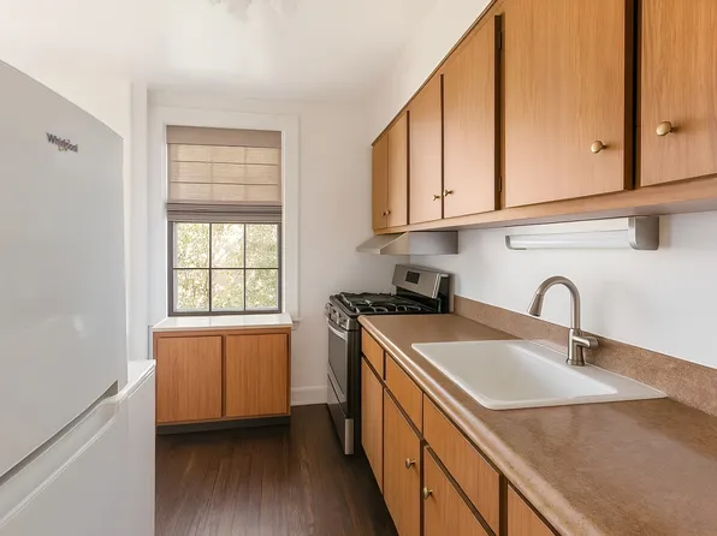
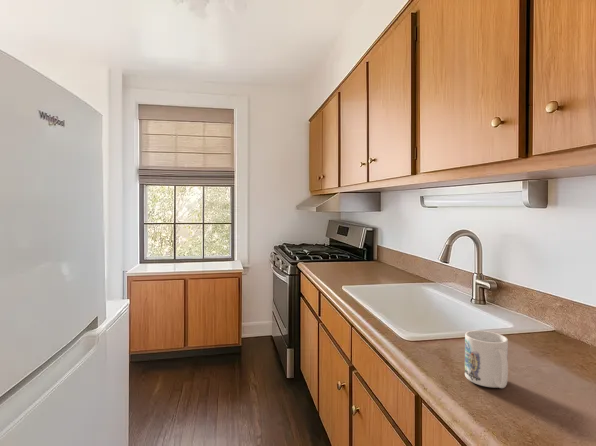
+ mug [464,330,509,389]
